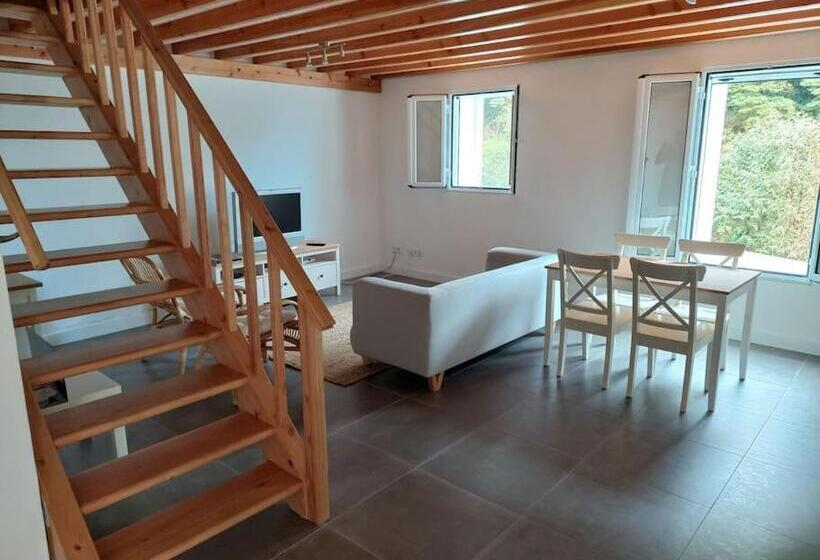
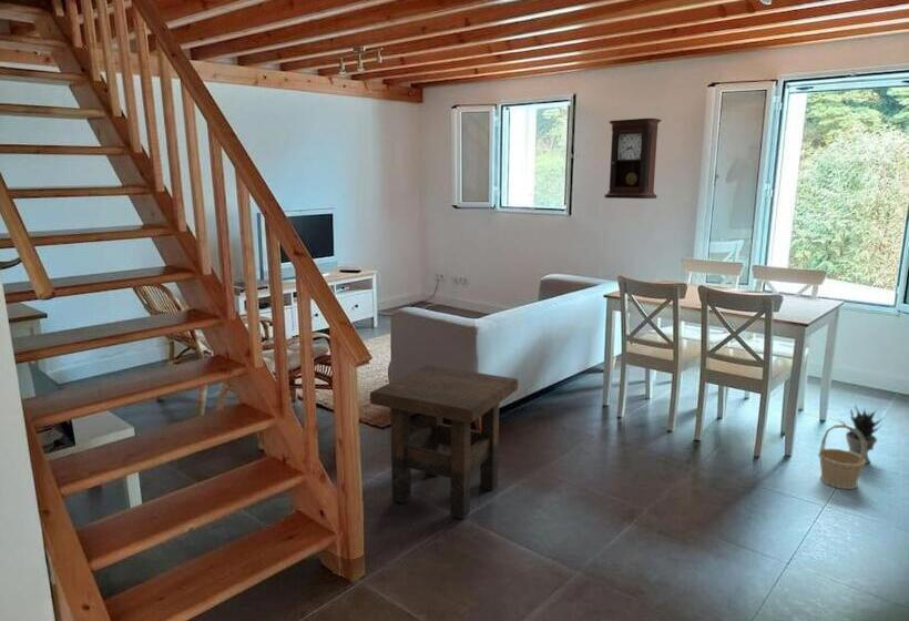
+ potted plant [838,403,885,465]
+ basket [817,424,866,490]
+ side table [369,364,519,520]
+ pendulum clock [603,118,662,200]
